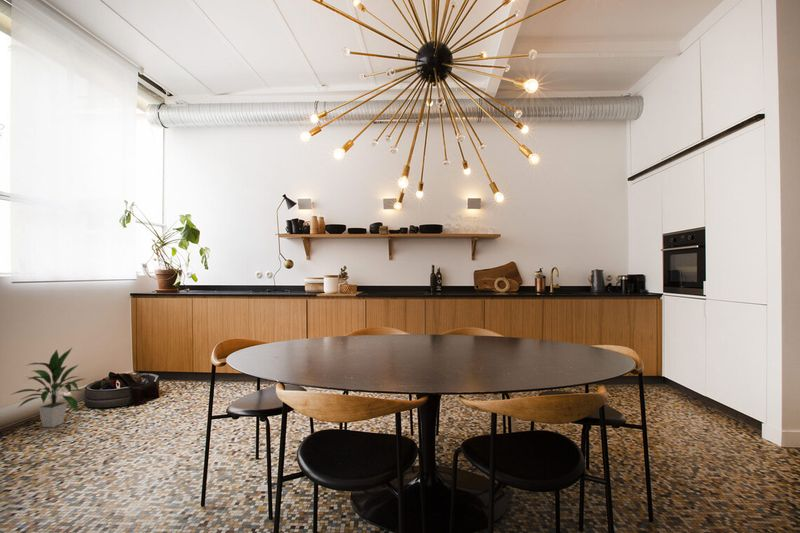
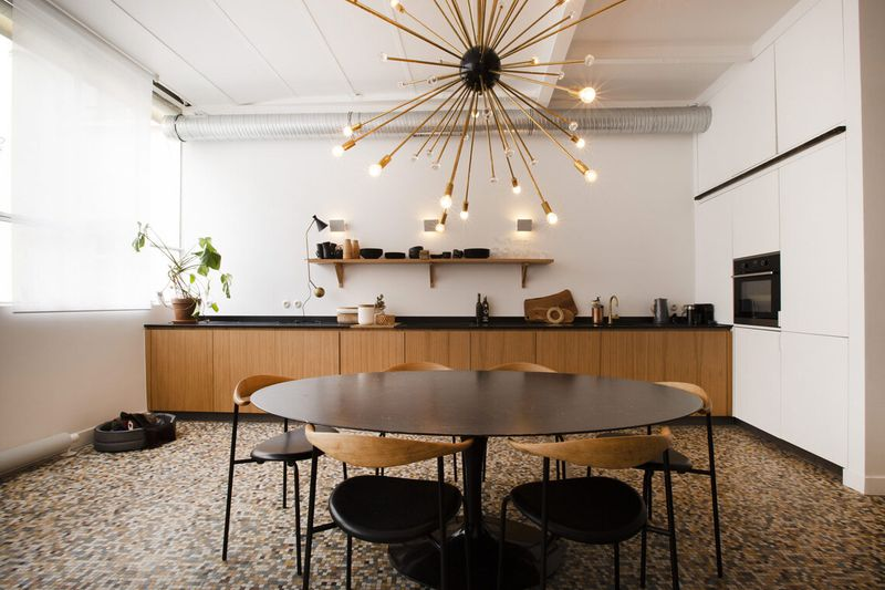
- indoor plant [10,347,89,428]
